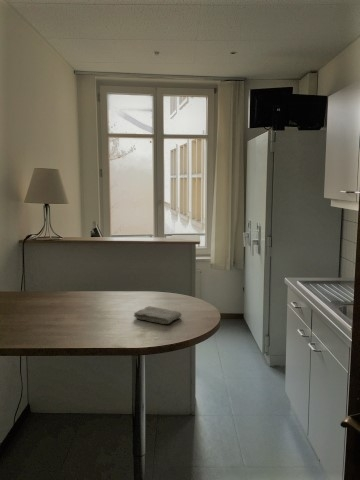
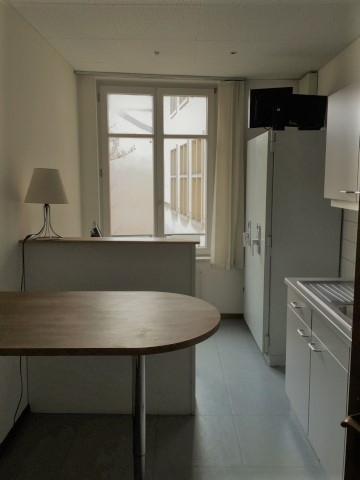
- washcloth [133,305,182,325]
